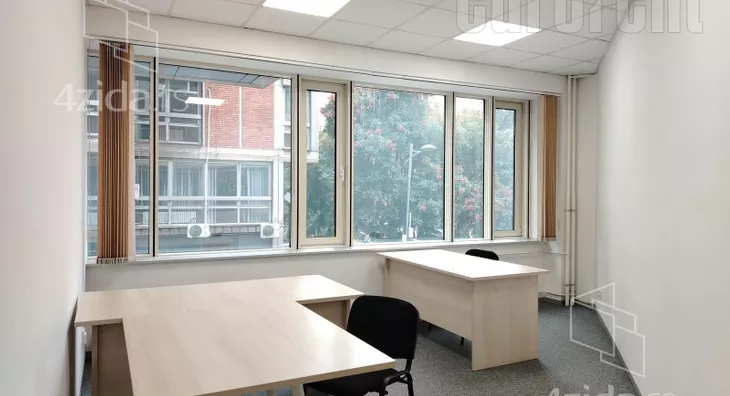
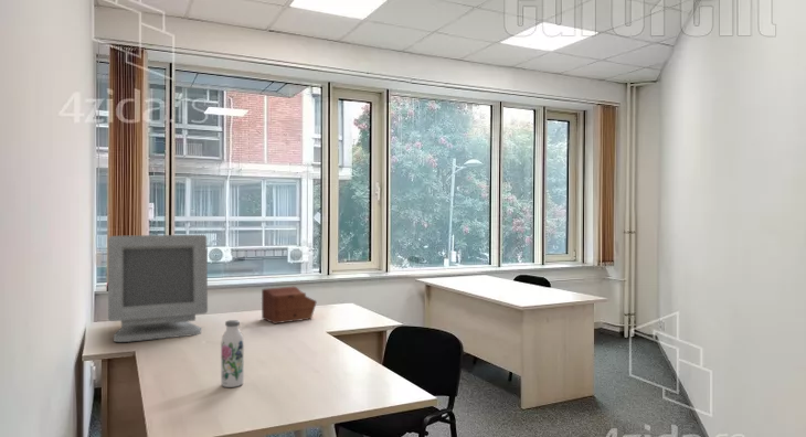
+ water bottle [220,319,245,388]
+ computer monitor [107,234,209,343]
+ sewing box [261,286,318,324]
